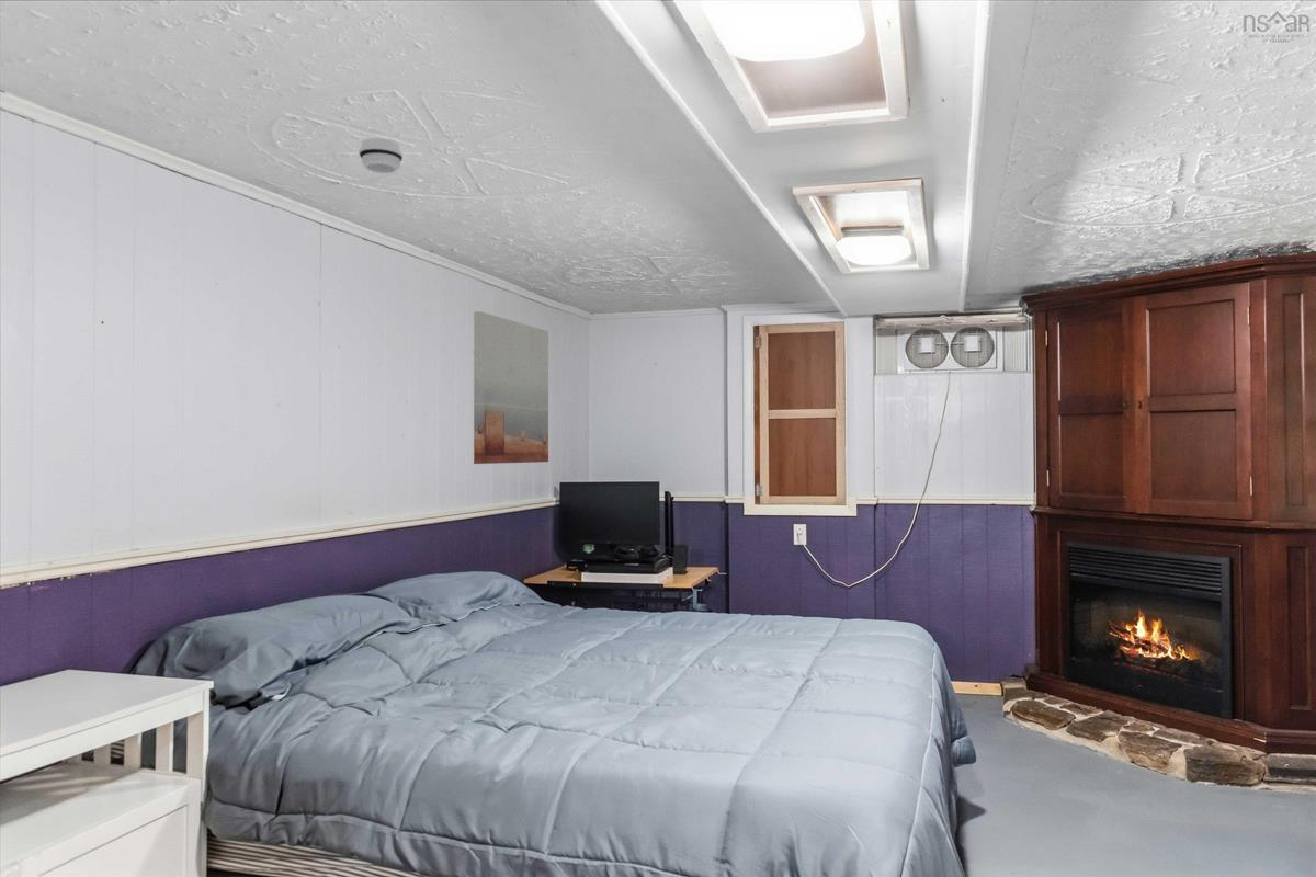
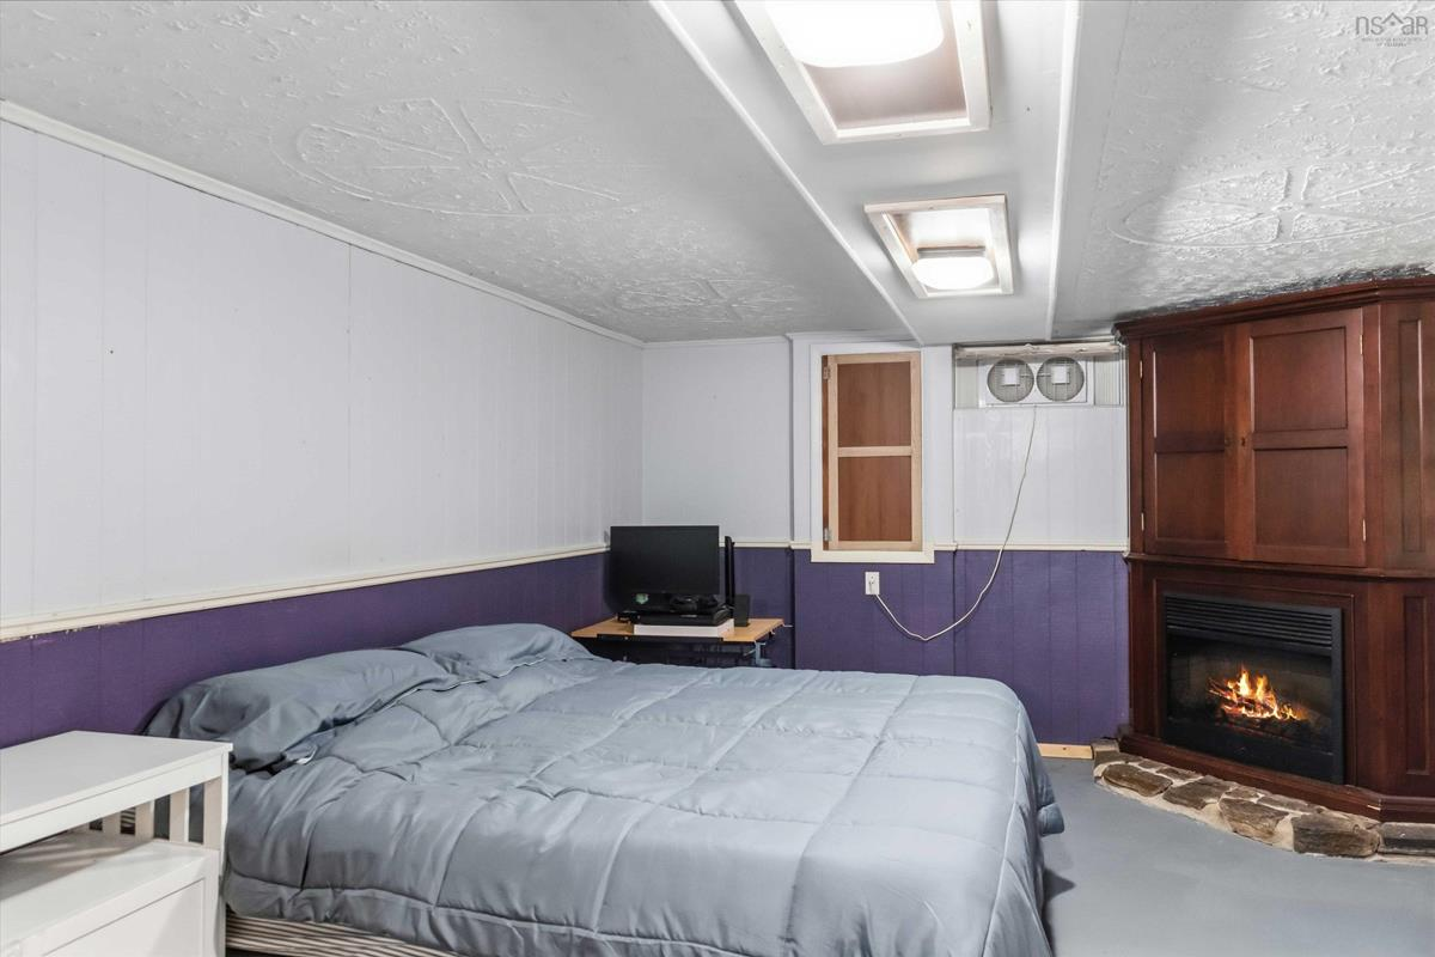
- smoke detector [358,137,404,174]
- wall art [473,310,549,465]
